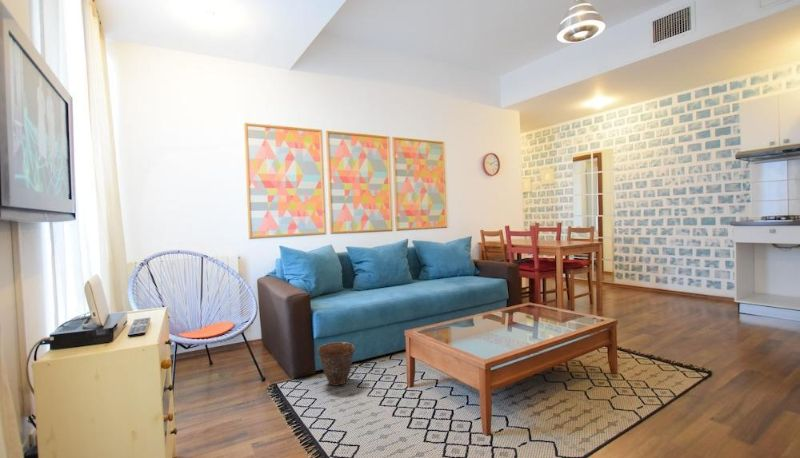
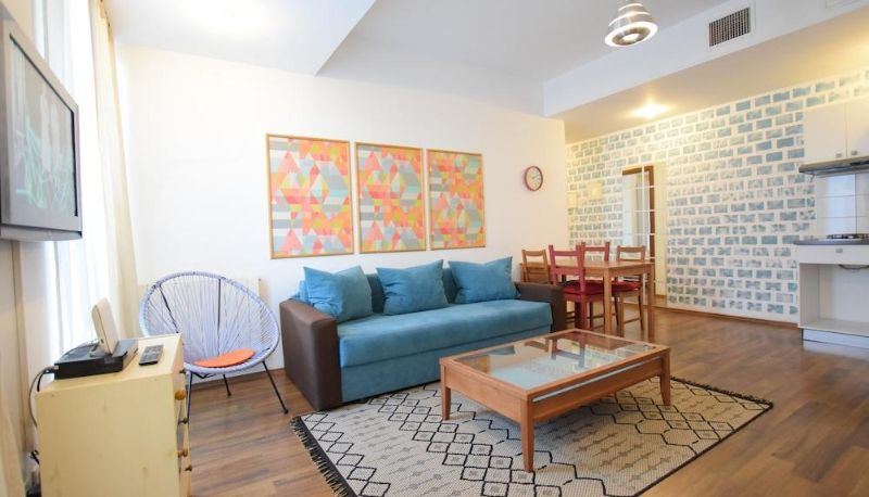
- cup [317,341,356,387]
